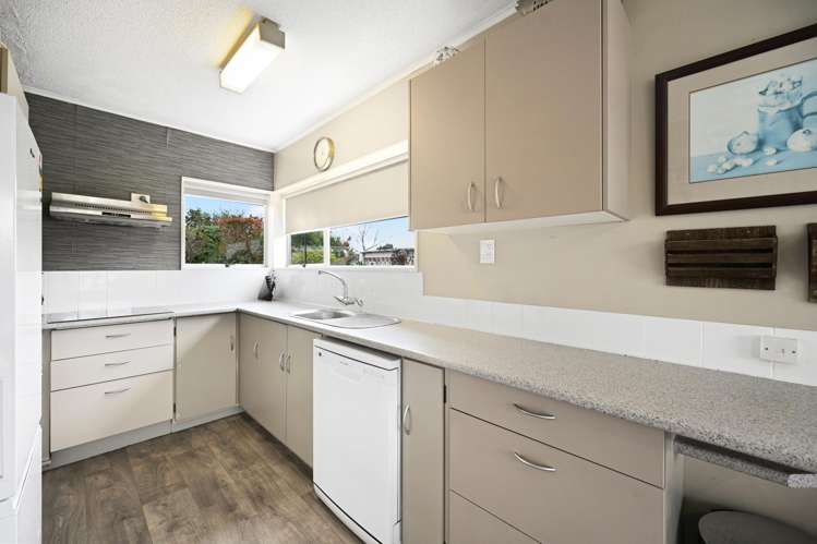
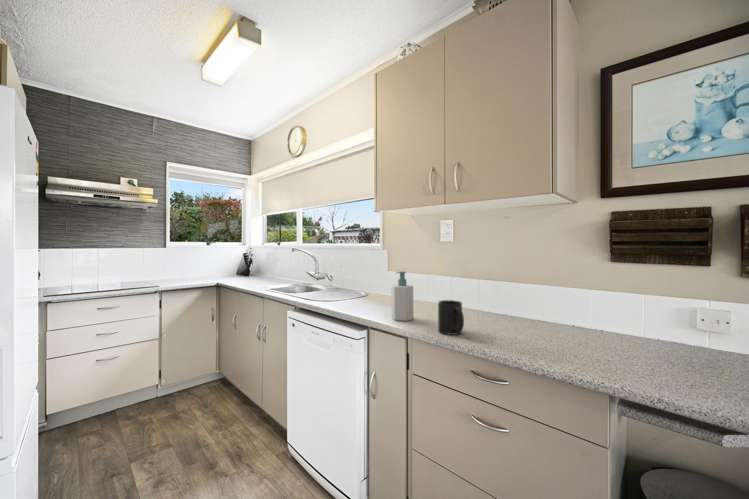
+ mug [437,299,465,336]
+ soap bottle [391,271,414,322]
